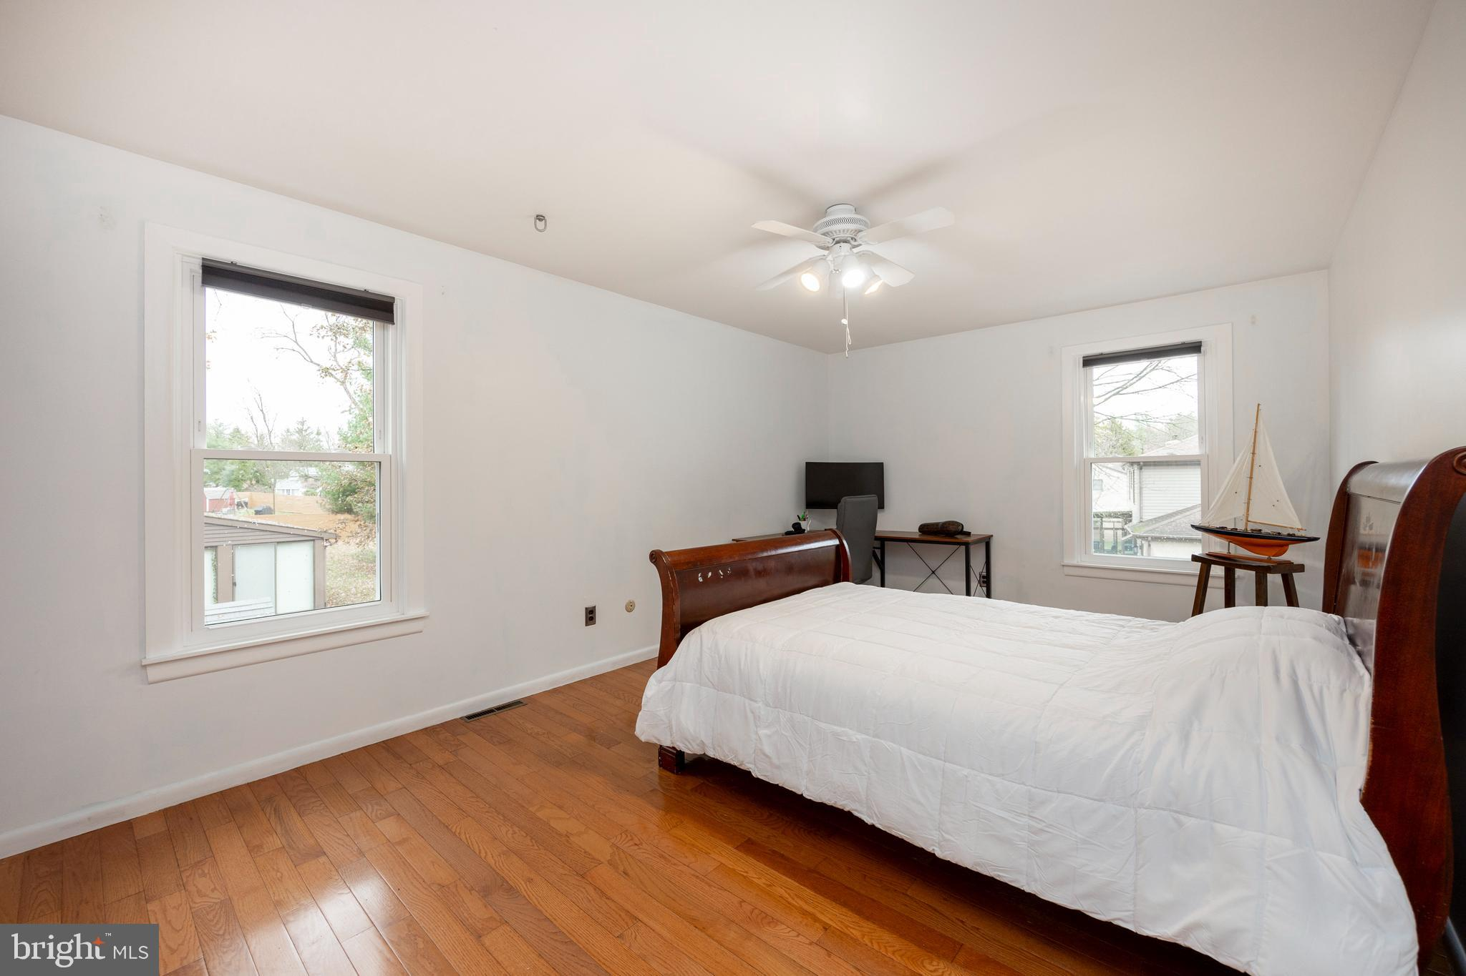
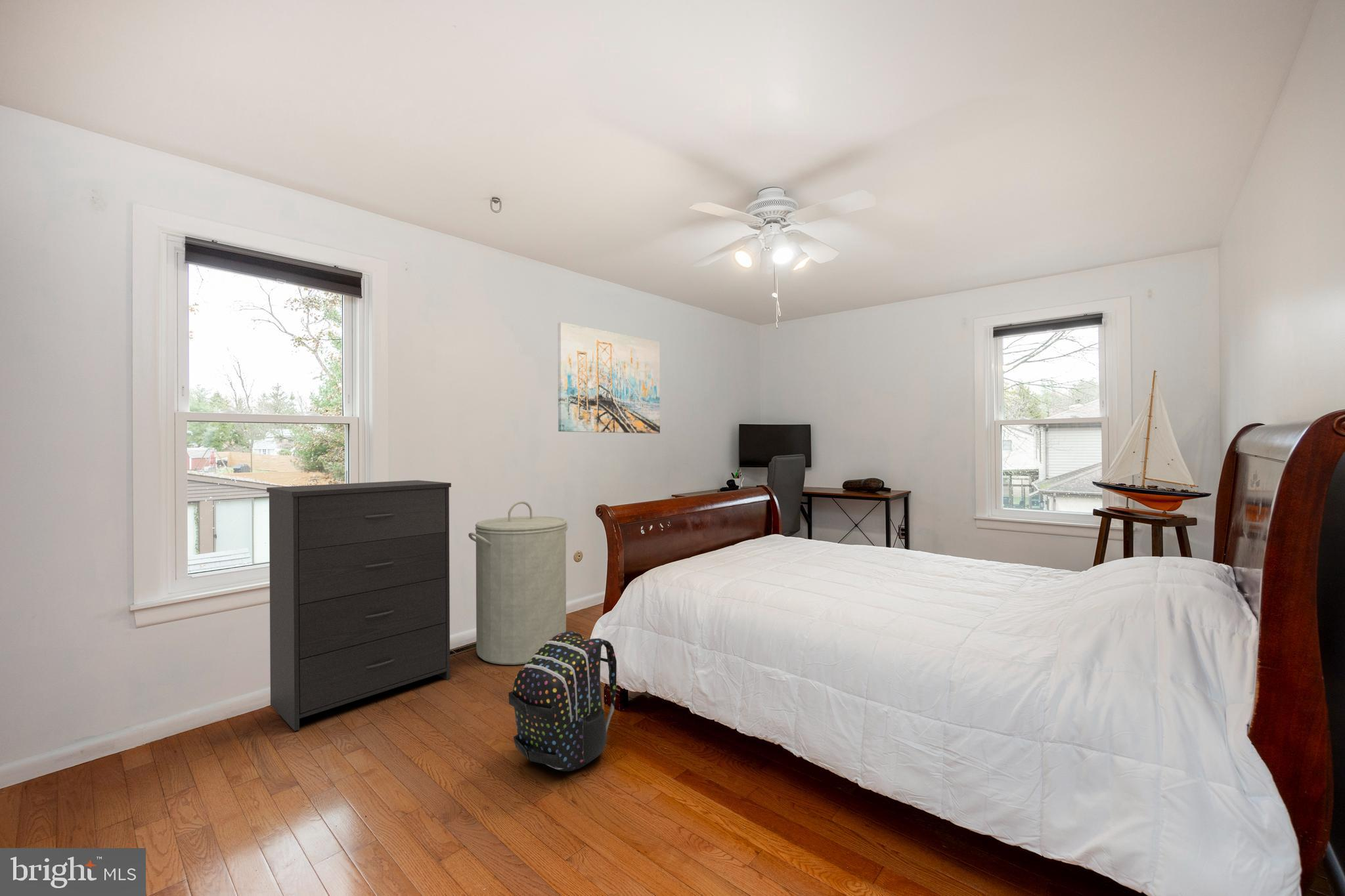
+ wall art [557,322,661,434]
+ backpack [508,631,617,772]
+ dresser [266,480,452,732]
+ laundry hamper [468,500,569,666]
